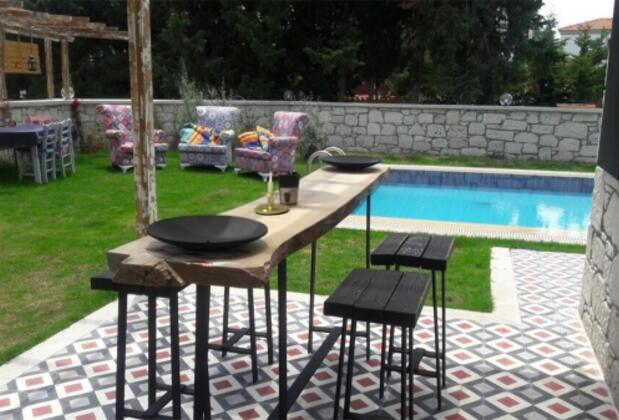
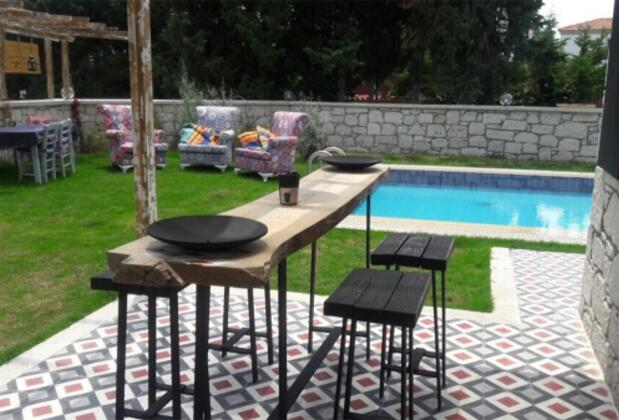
- candle holder [253,170,289,216]
